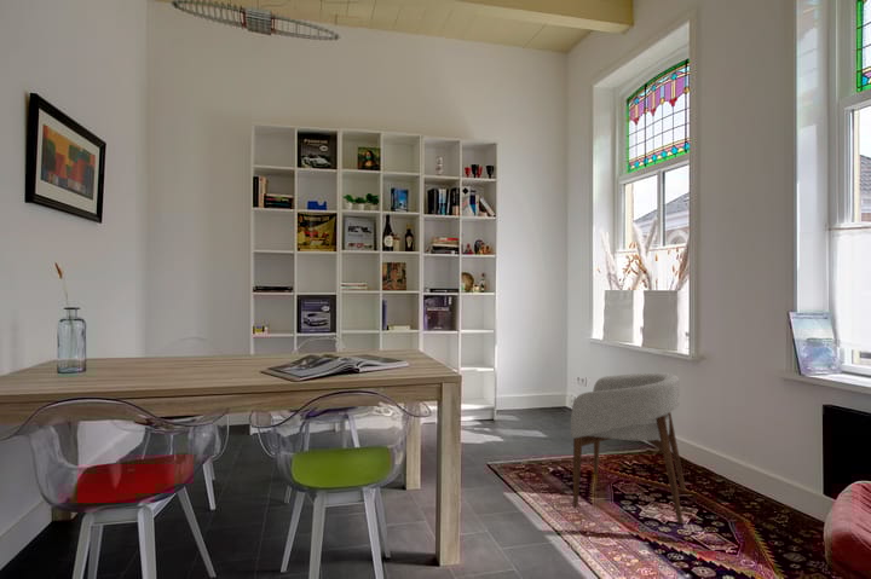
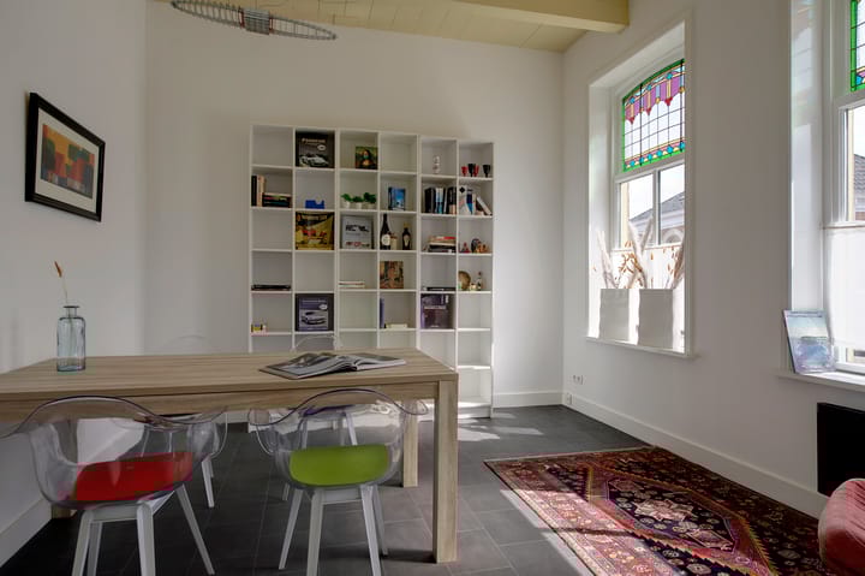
- armchair [570,371,687,525]
